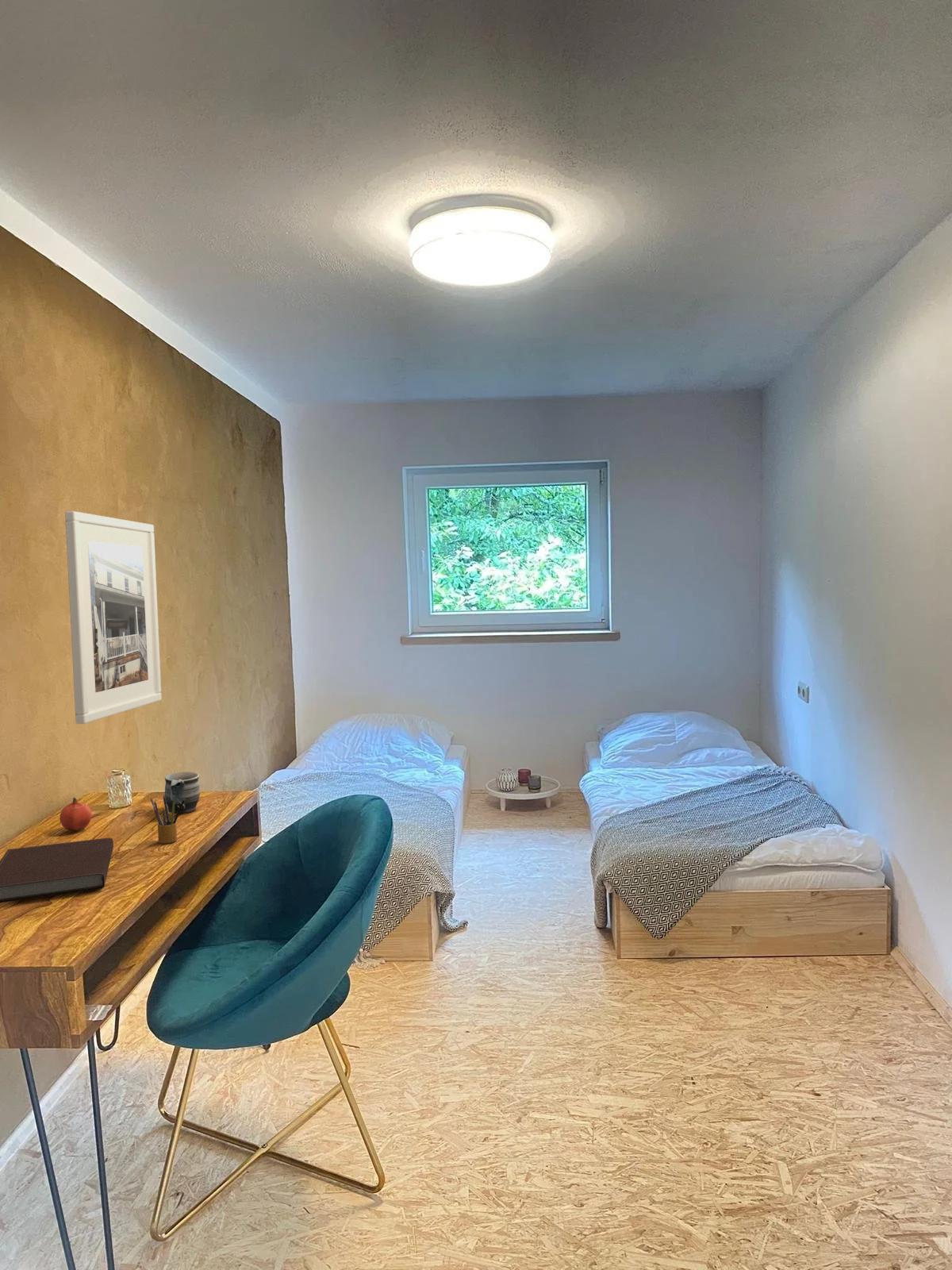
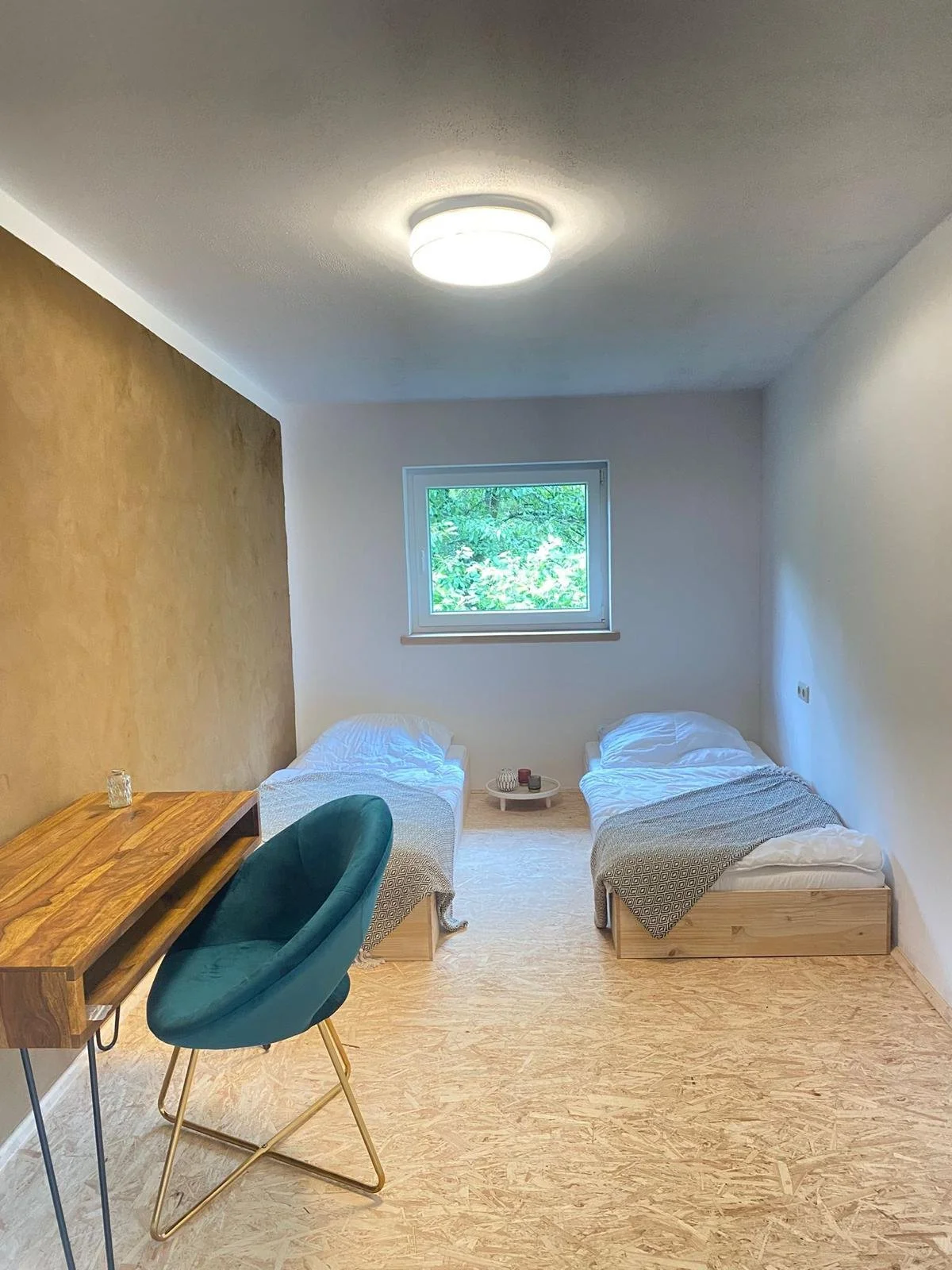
- notebook [0,837,114,903]
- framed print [64,510,163,725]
- mug [164,771,201,814]
- pencil box [150,794,185,844]
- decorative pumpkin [59,797,92,831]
